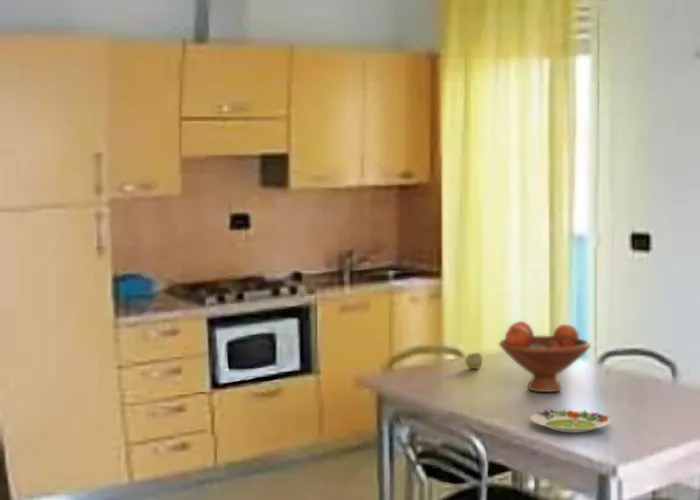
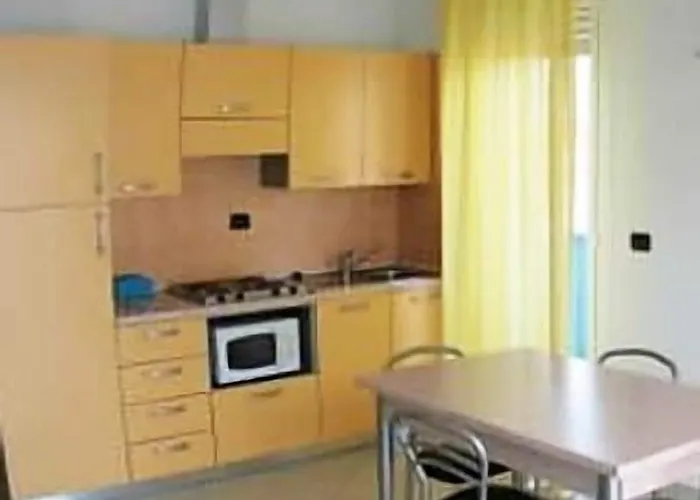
- fruit bowl [498,320,592,393]
- apple [464,352,484,370]
- salad plate [530,408,612,434]
